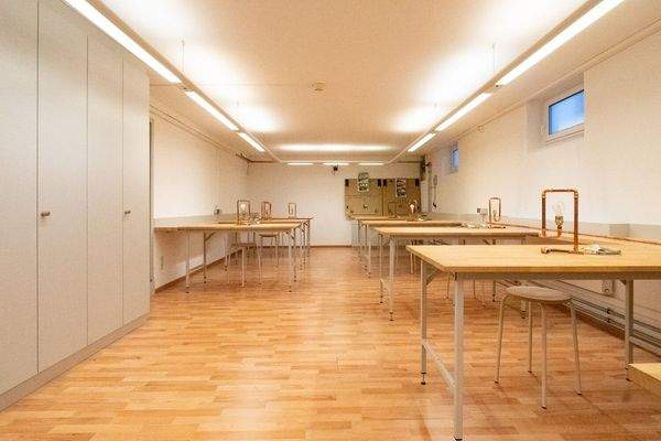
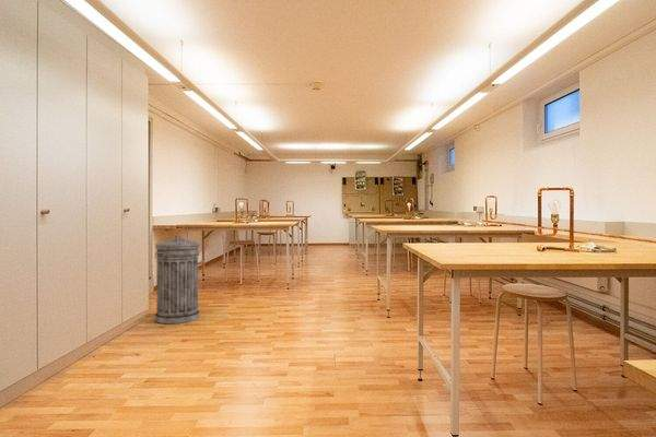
+ trash can [154,235,200,324]
